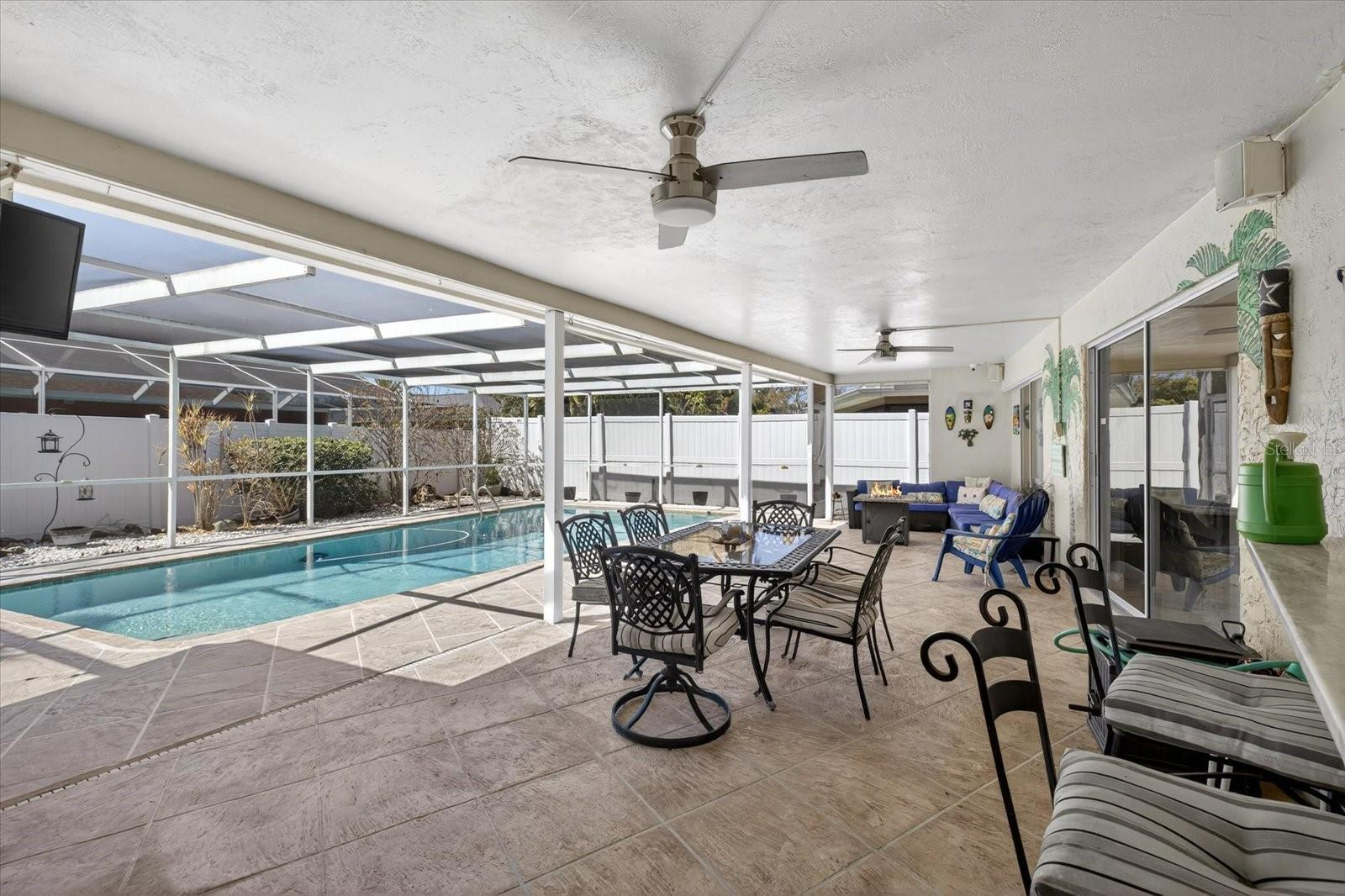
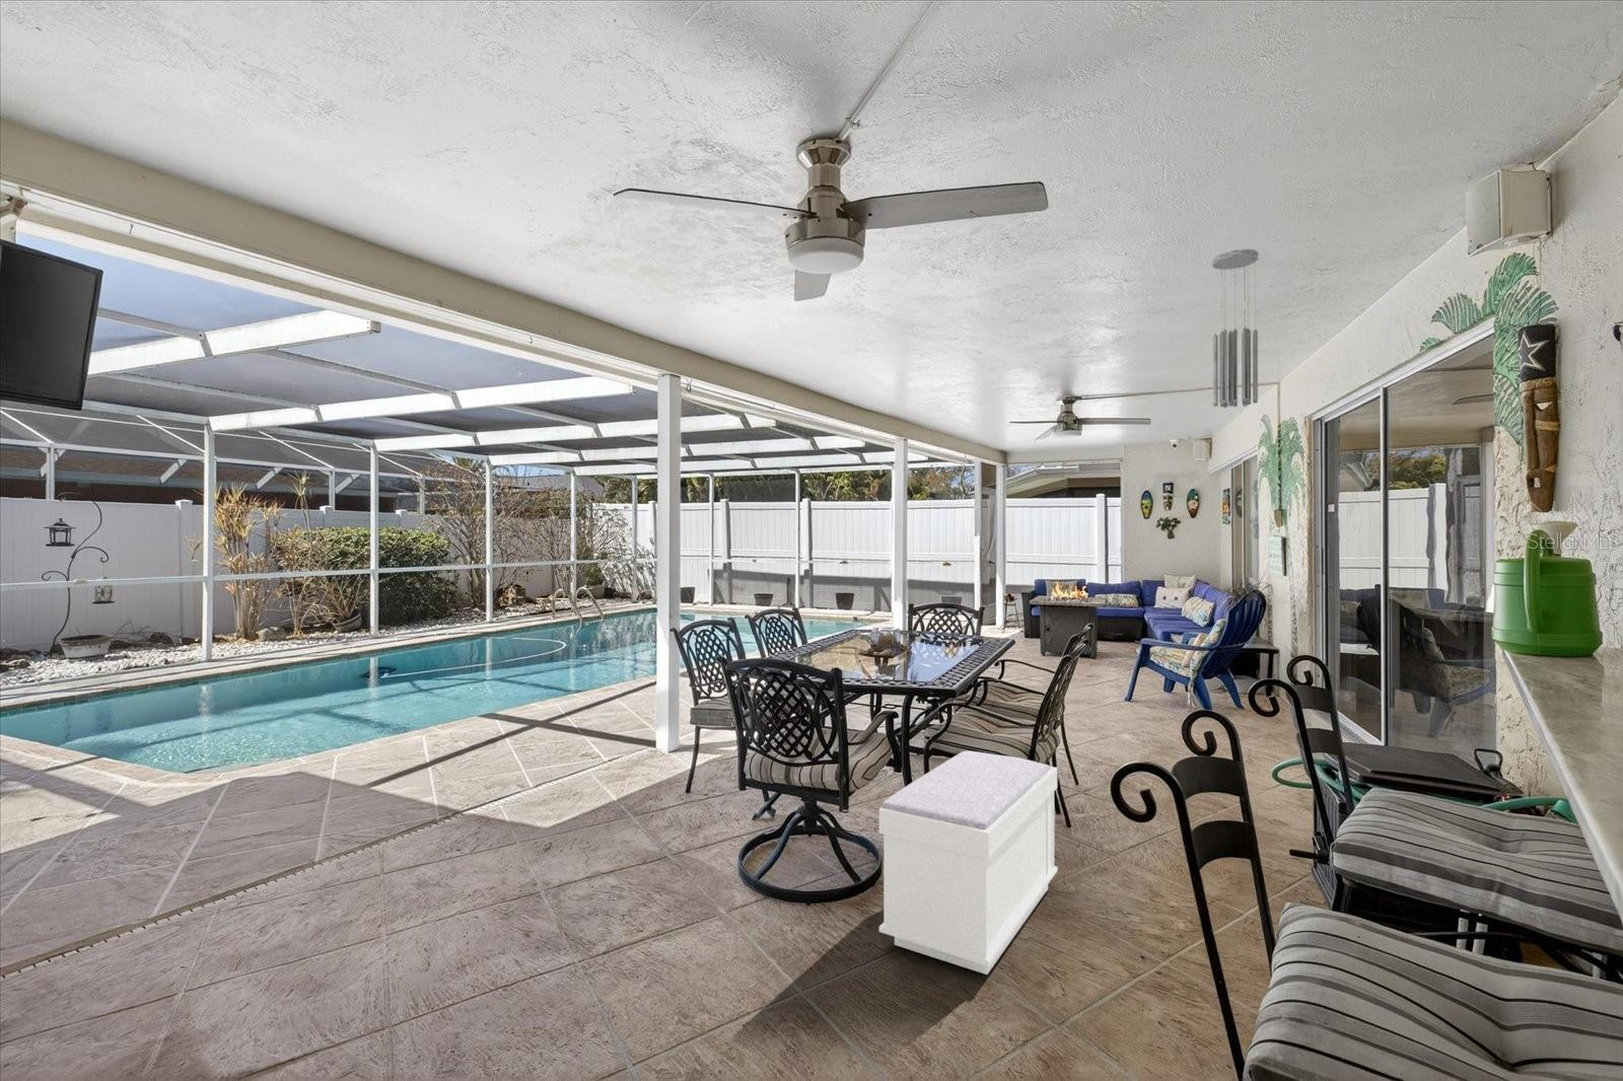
+ wind chime [1212,249,1260,409]
+ bench [878,750,1058,976]
